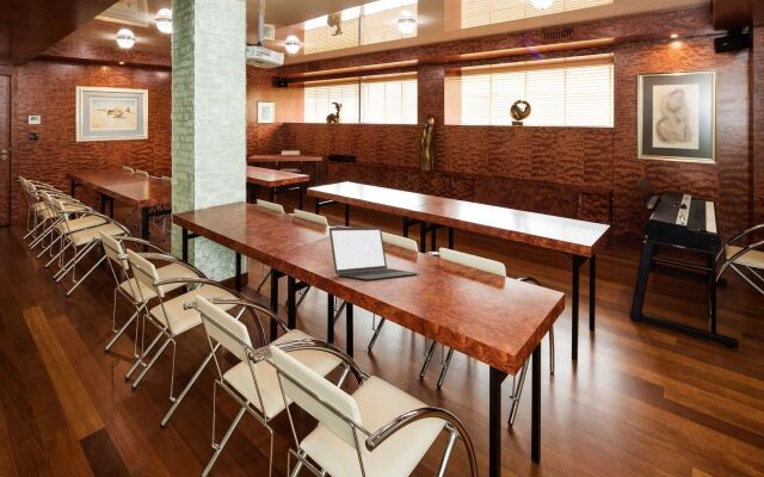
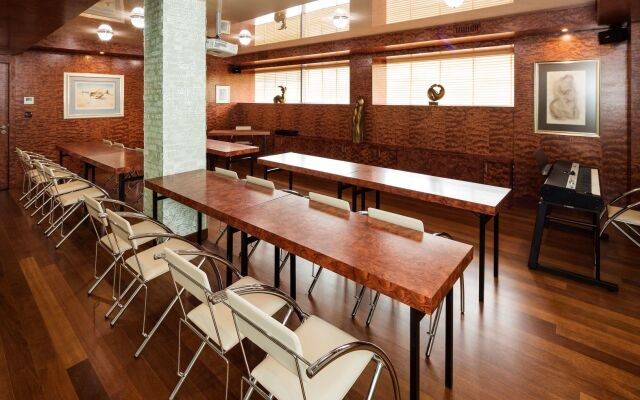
- laptop [328,225,420,281]
